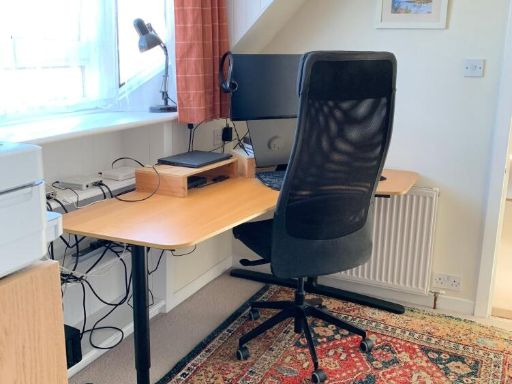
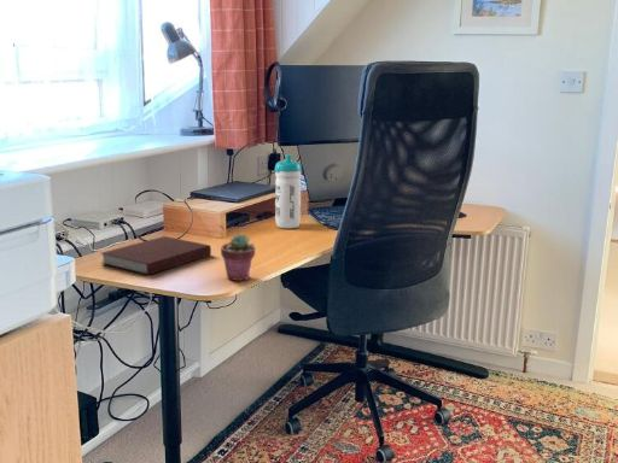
+ notebook [100,235,212,276]
+ water bottle [274,153,303,229]
+ potted succulent [220,233,256,282]
